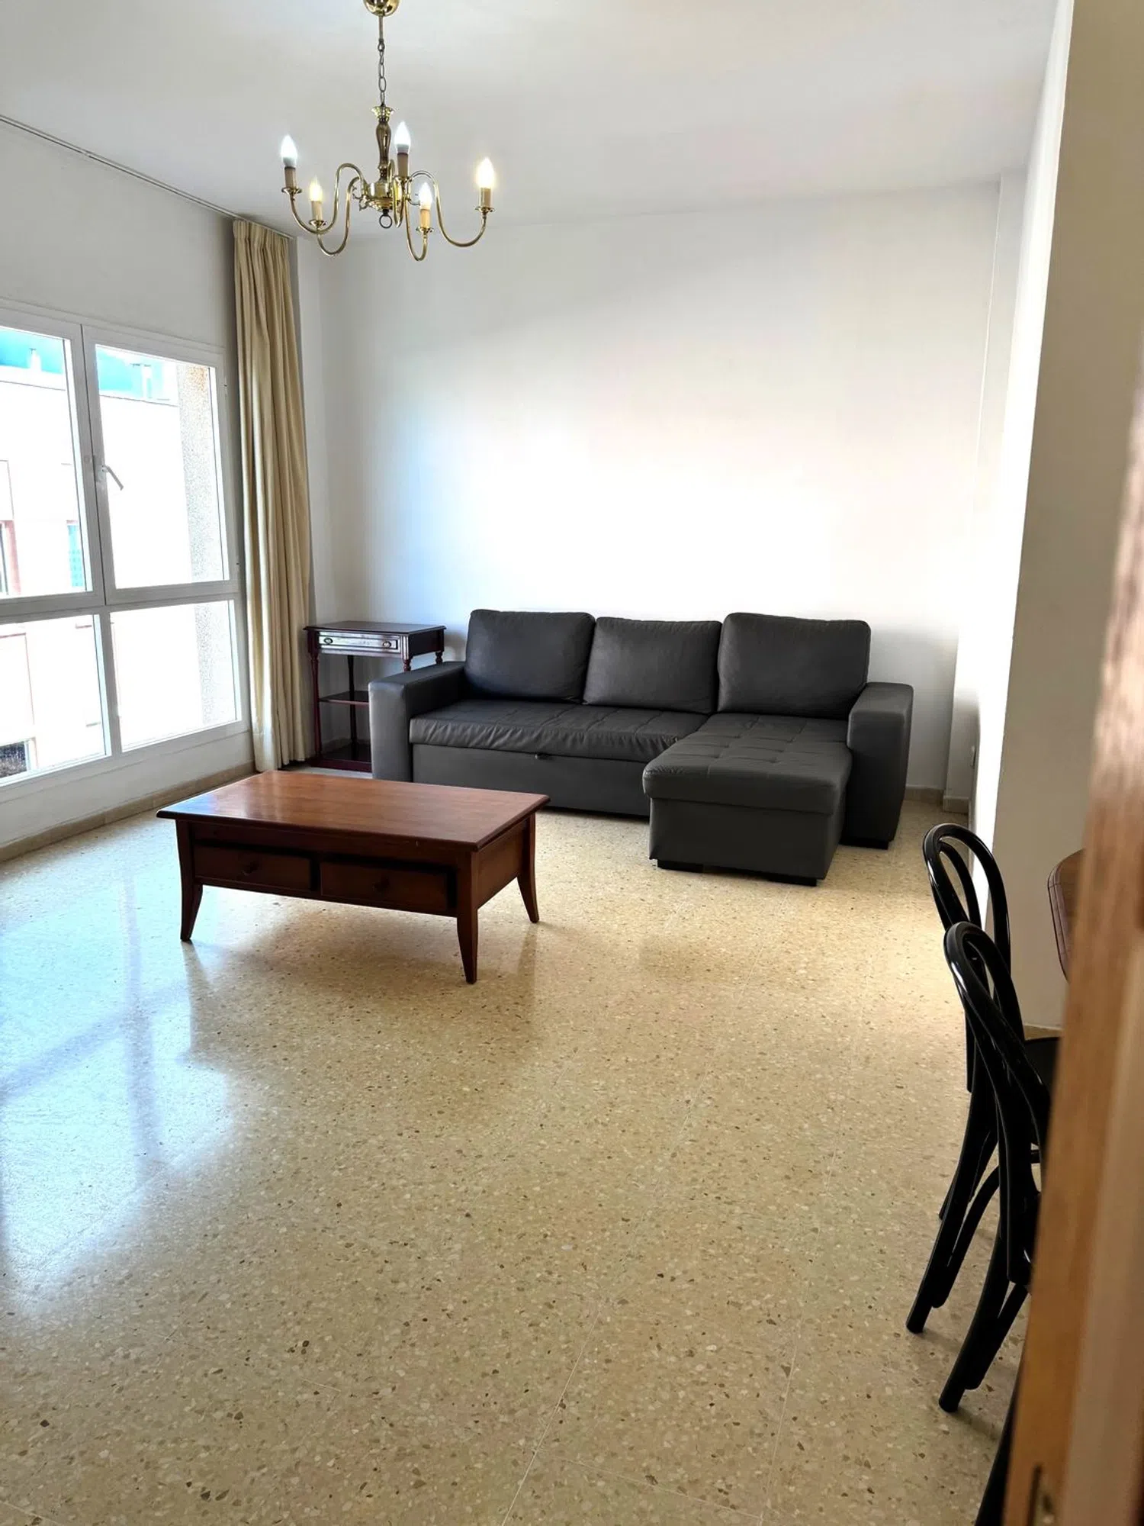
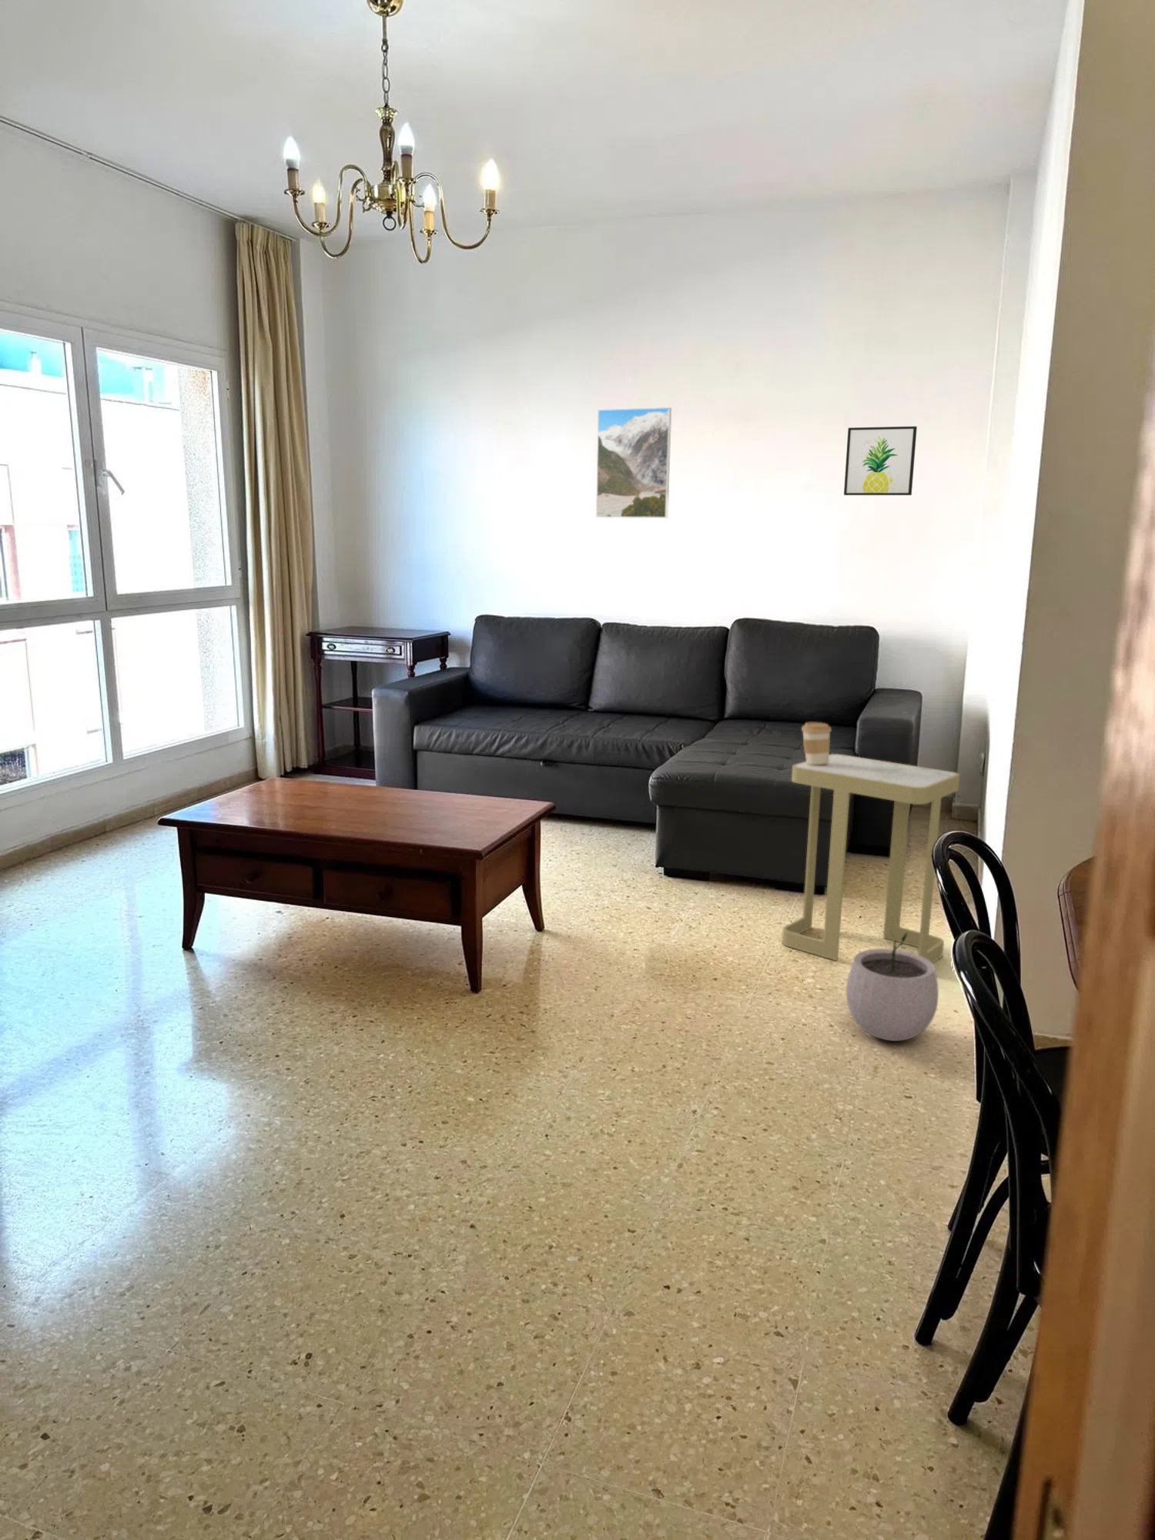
+ wall art [843,426,918,496]
+ side table [781,753,960,964]
+ coffee cup [801,721,832,765]
+ plant pot [846,932,939,1042]
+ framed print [596,406,672,519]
